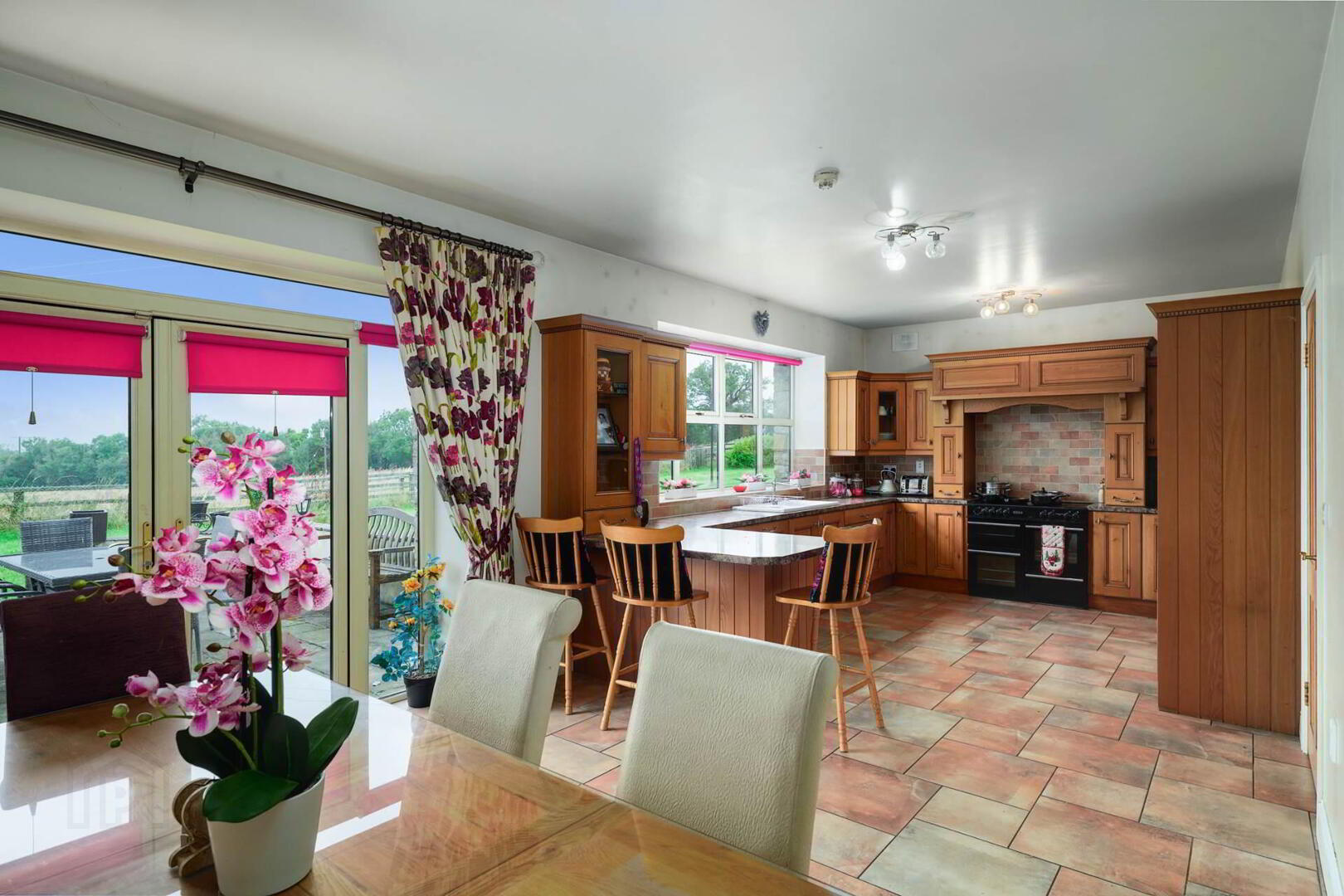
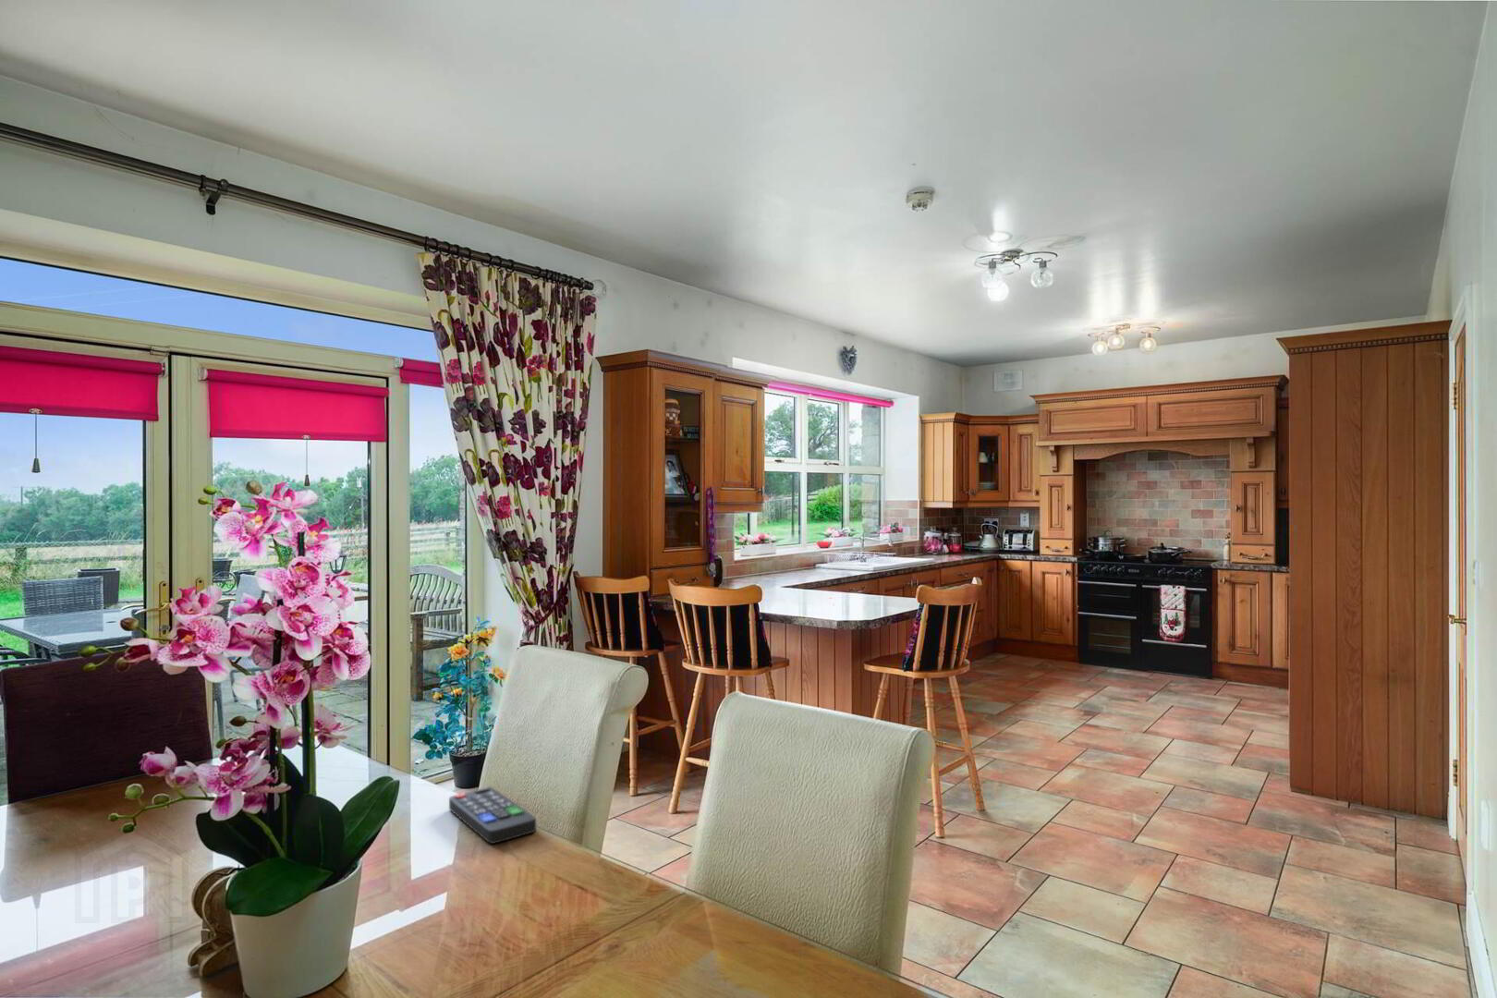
+ remote control [448,786,537,844]
